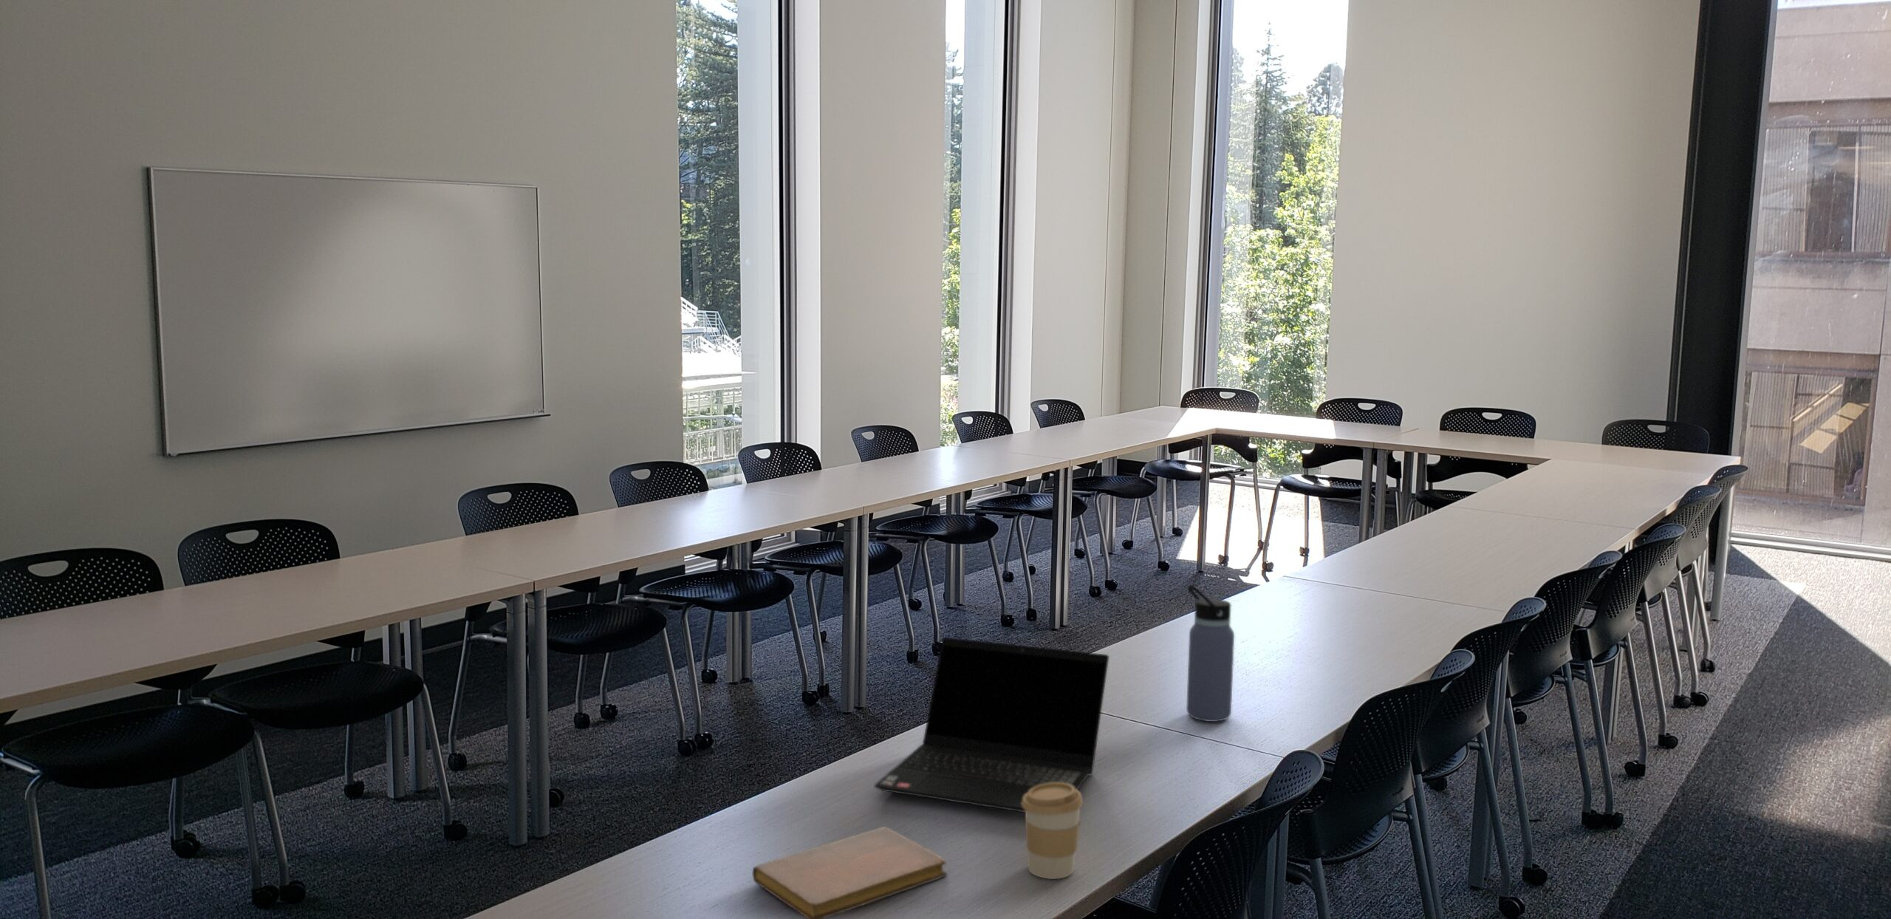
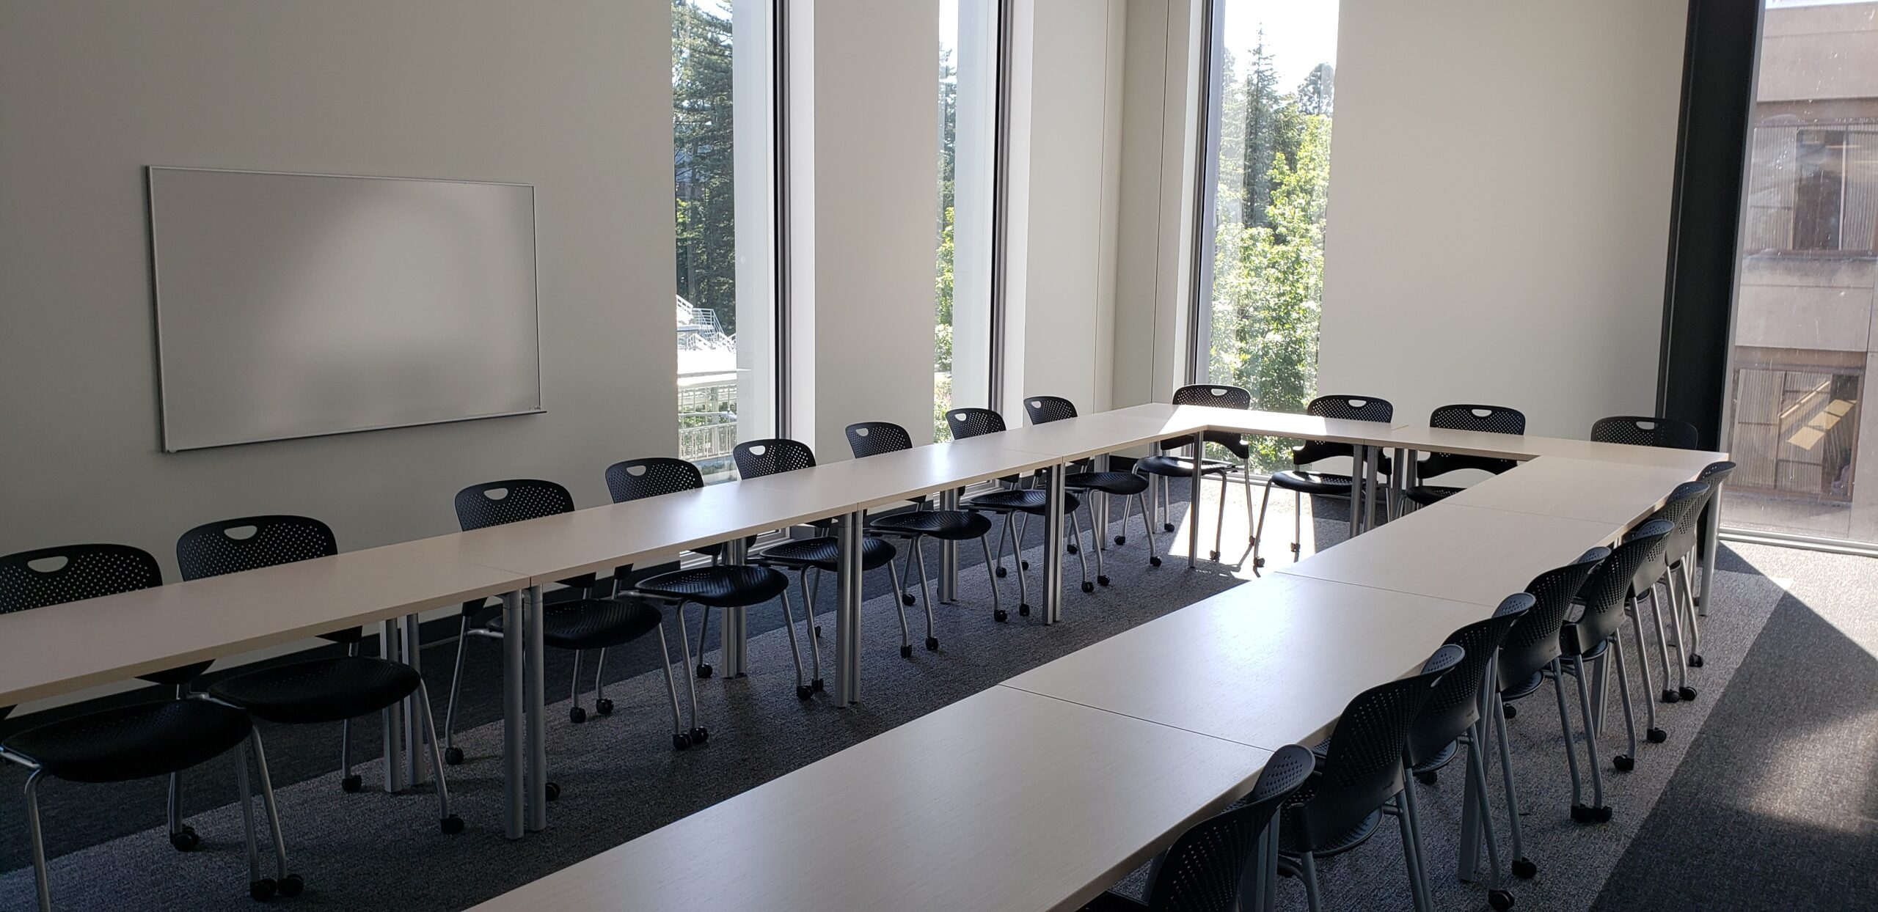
- water bottle [1185,584,1235,722]
- coffee cup [1023,783,1084,880]
- notebook [753,826,948,919]
- laptop computer [873,637,1110,813]
